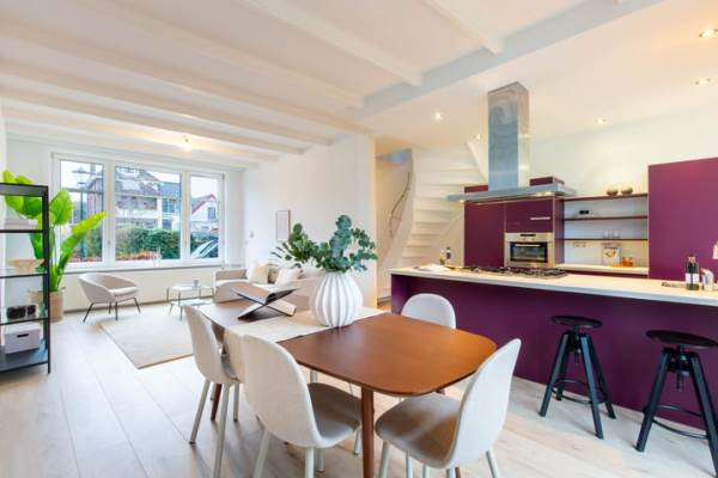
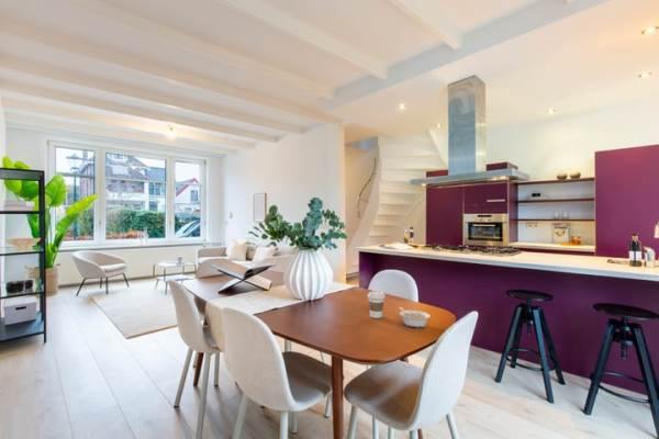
+ coffee cup [367,290,387,319]
+ legume [398,306,432,328]
